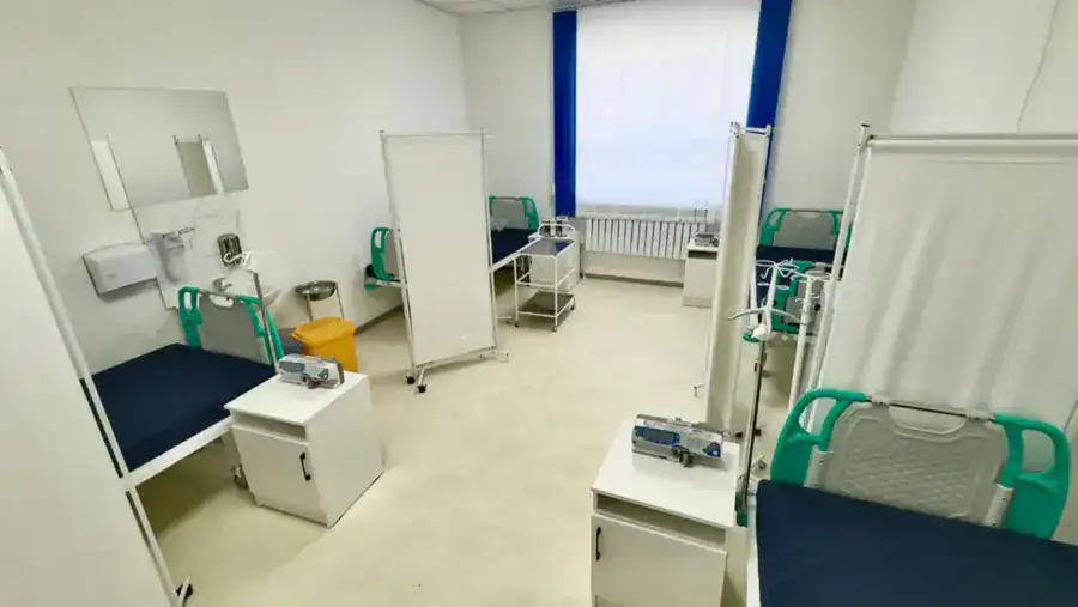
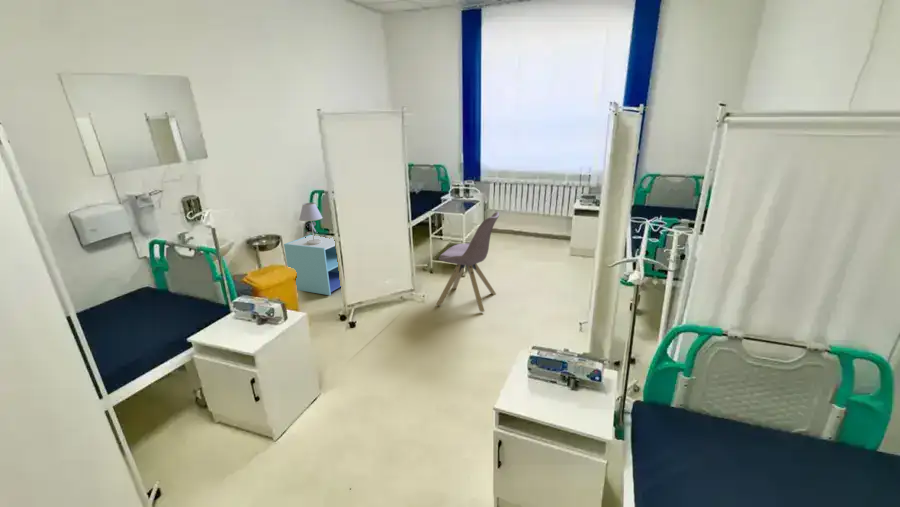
+ chair [435,211,500,313]
+ nightstand [283,234,342,296]
+ table lamp [298,202,324,245]
